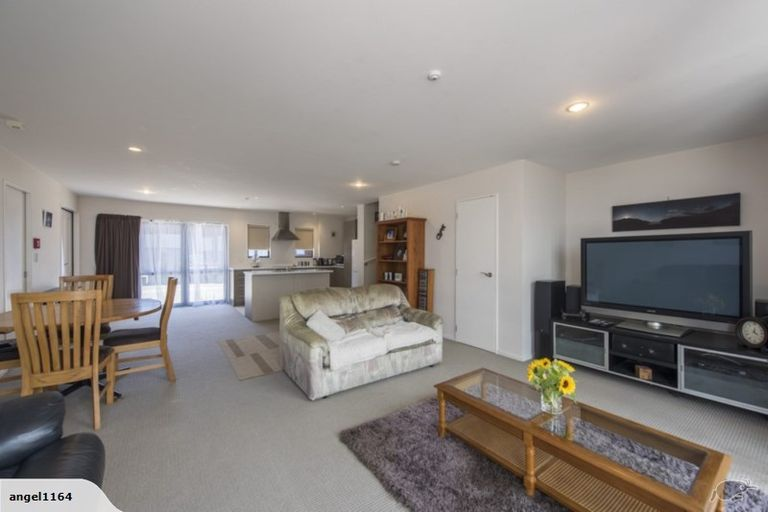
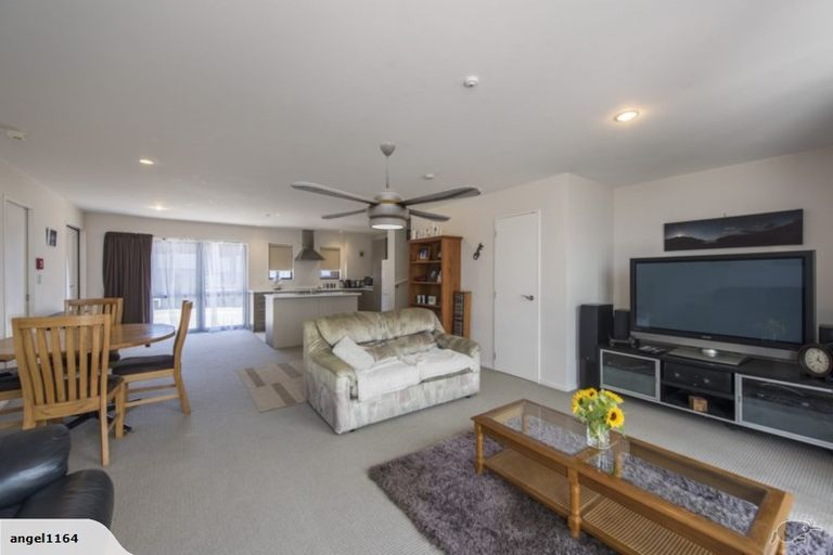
+ ceiling fan [289,140,483,231]
